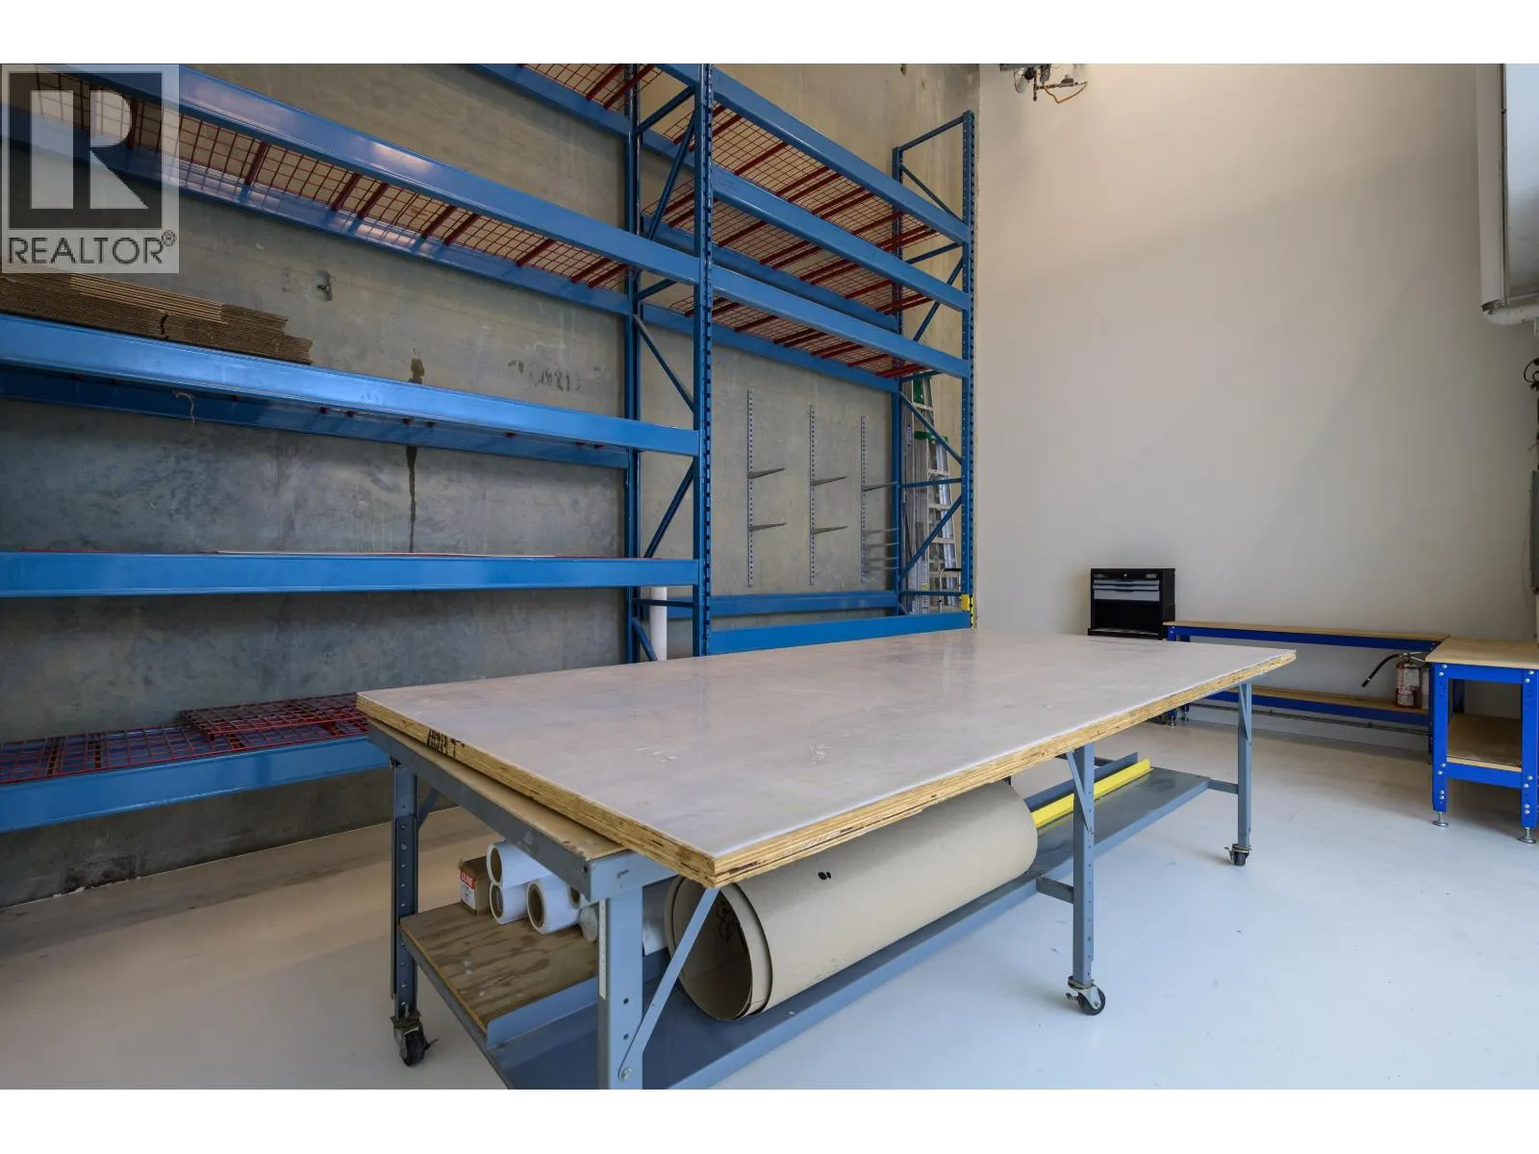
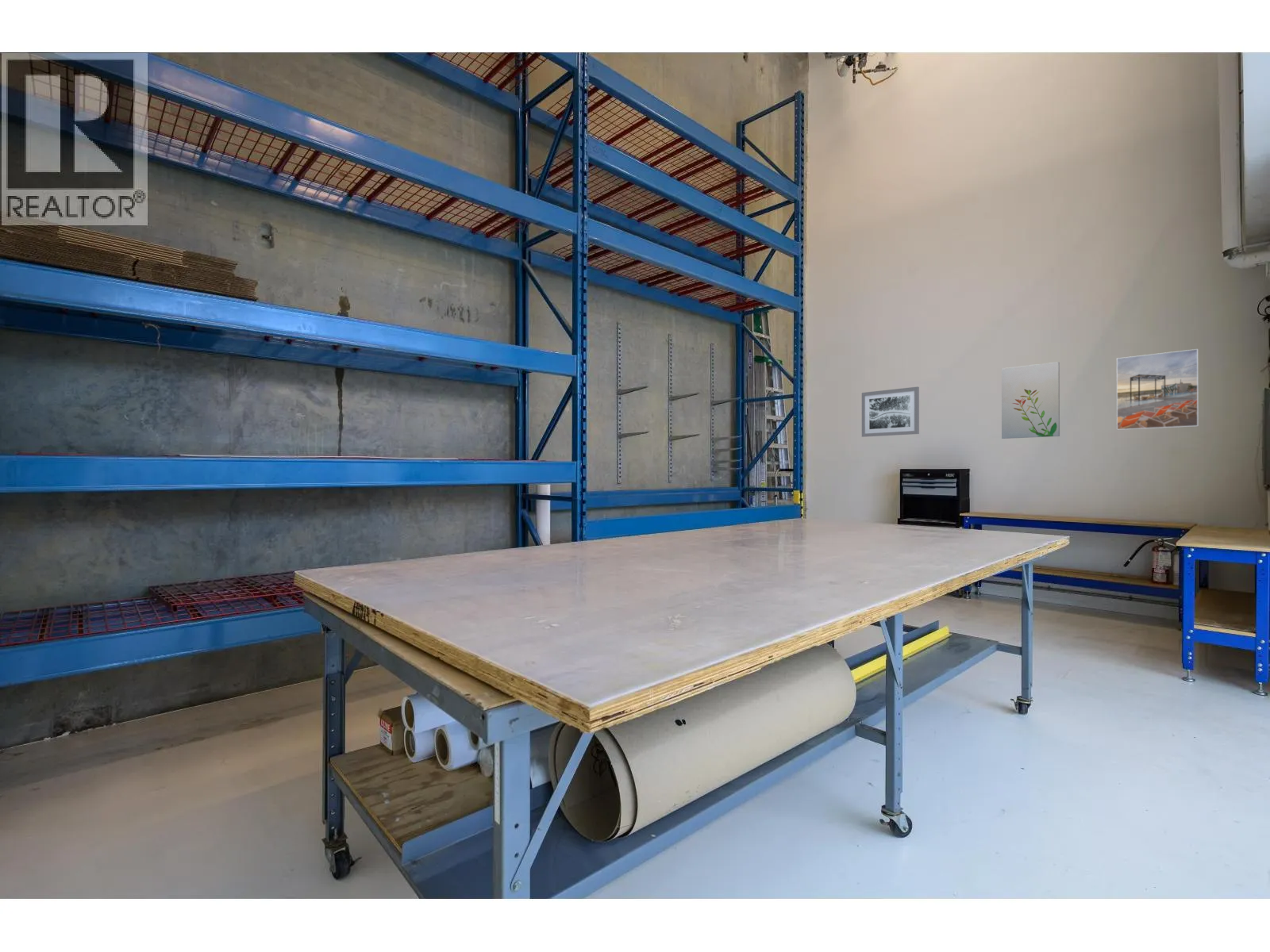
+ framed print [1116,348,1199,431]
+ wall art [861,386,920,438]
+ wall art [1001,361,1060,440]
